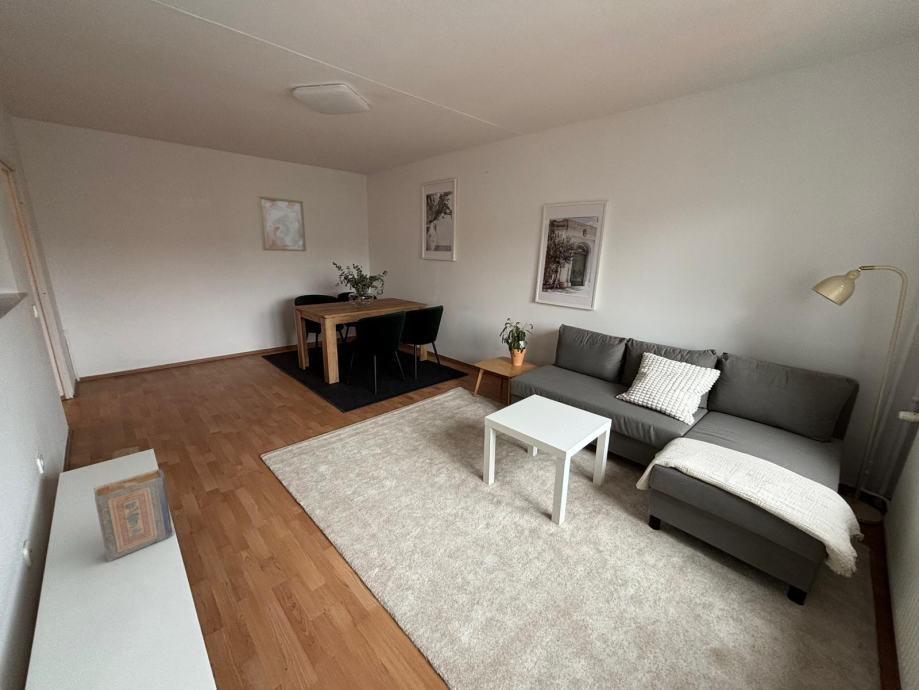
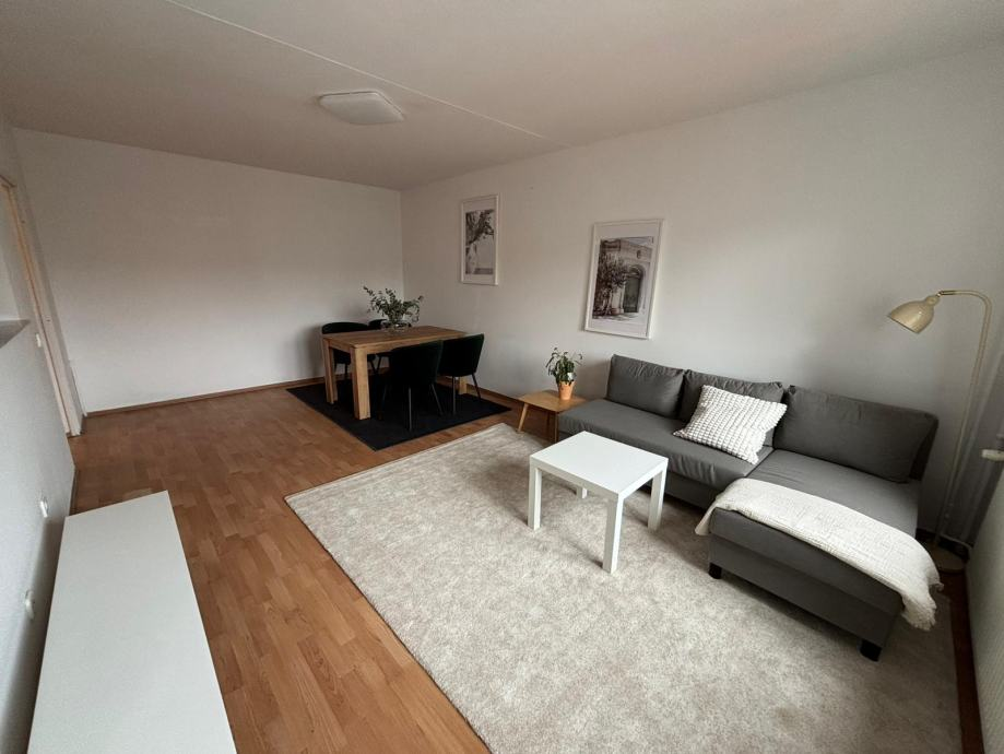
- wall art [257,195,307,252]
- book [93,468,174,563]
